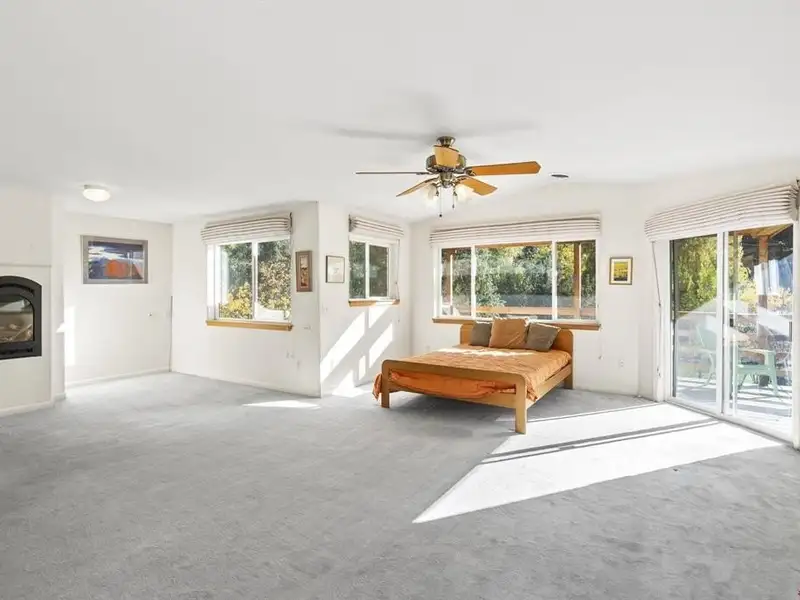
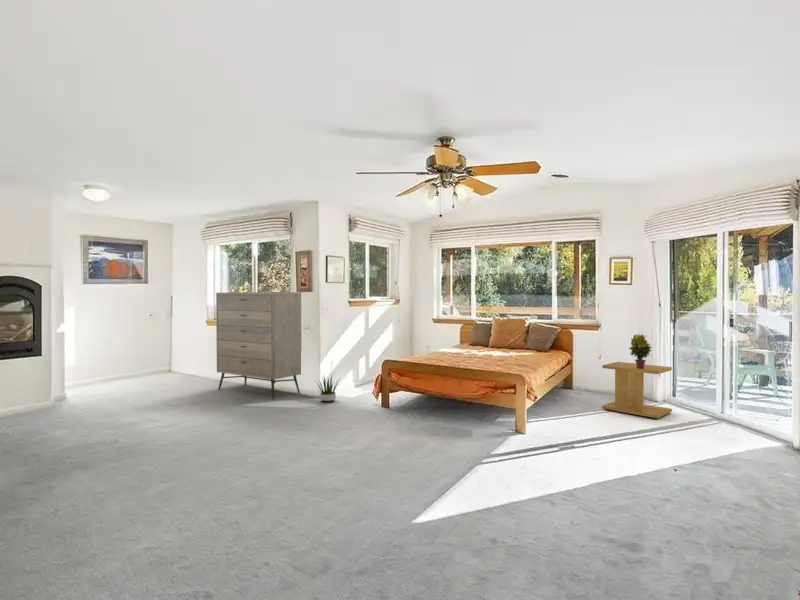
+ side table [601,361,673,419]
+ potted plant [628,333,652,369]
+ potted plant [315,373,341,403]
+ dresser [215,291,302,400]
